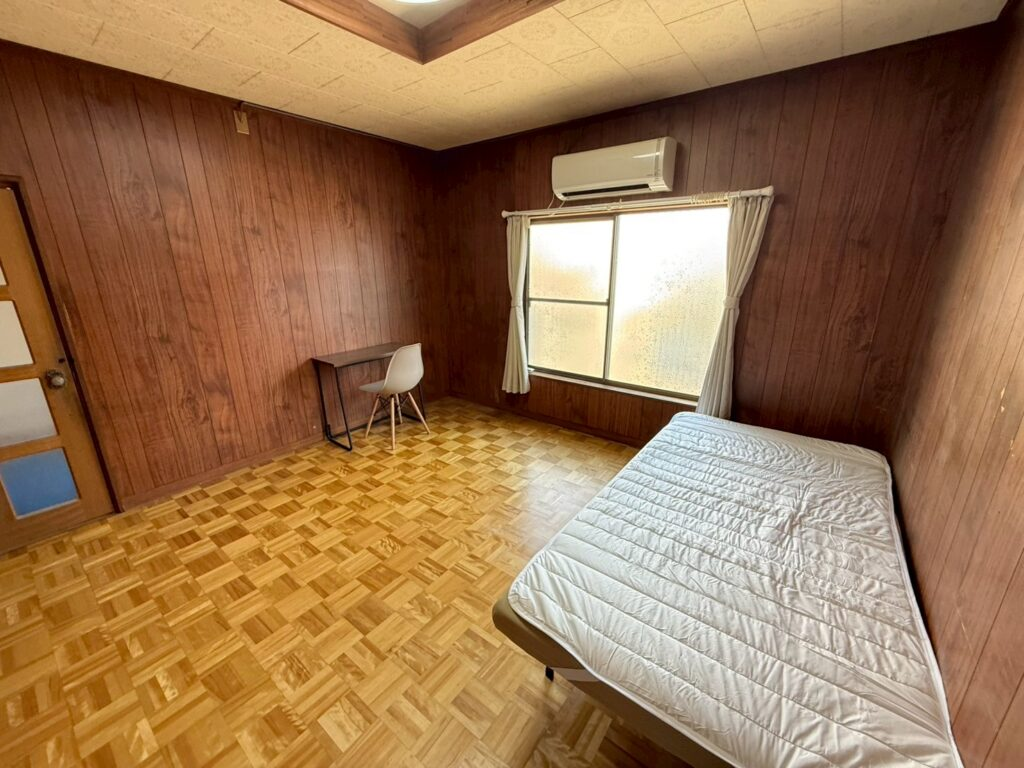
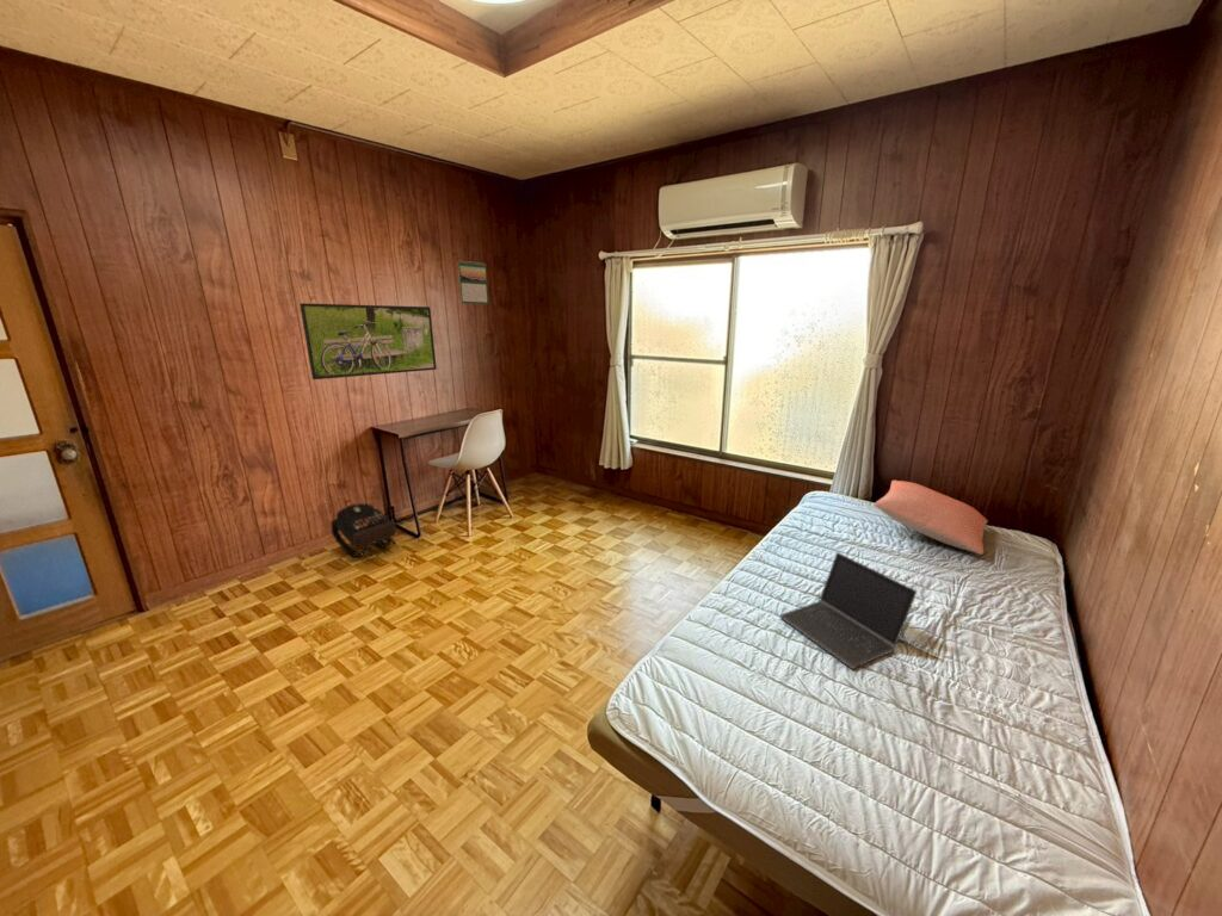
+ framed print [298,302,438,380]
+ pillow [874,479,989,556]
+ calendar [457,260,489,305]
+ backpack [331,502,397,558]
+ laptop computer [779,551,918,670]
